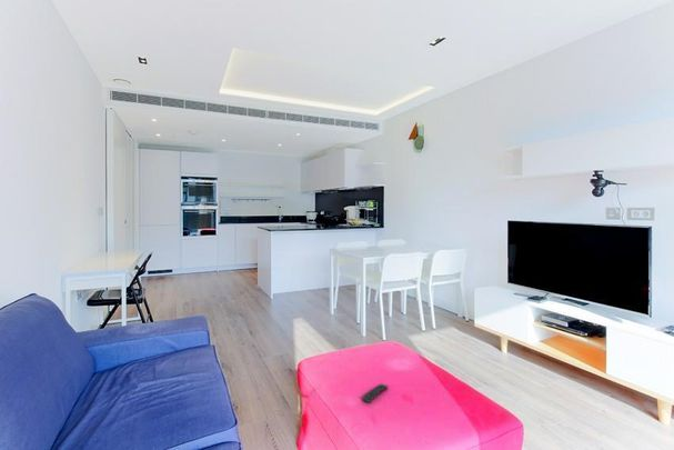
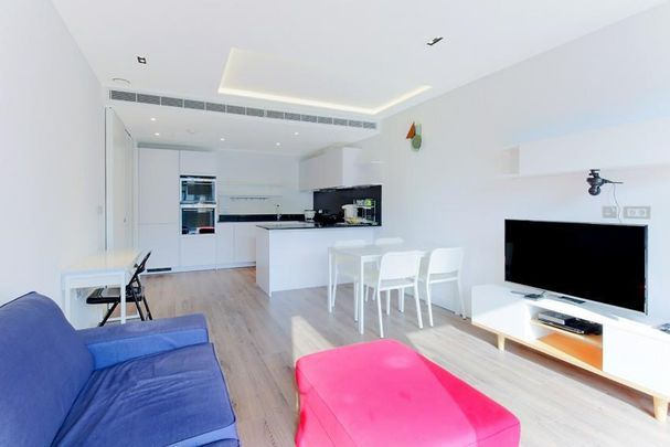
- remote control [360,383,389,403]
